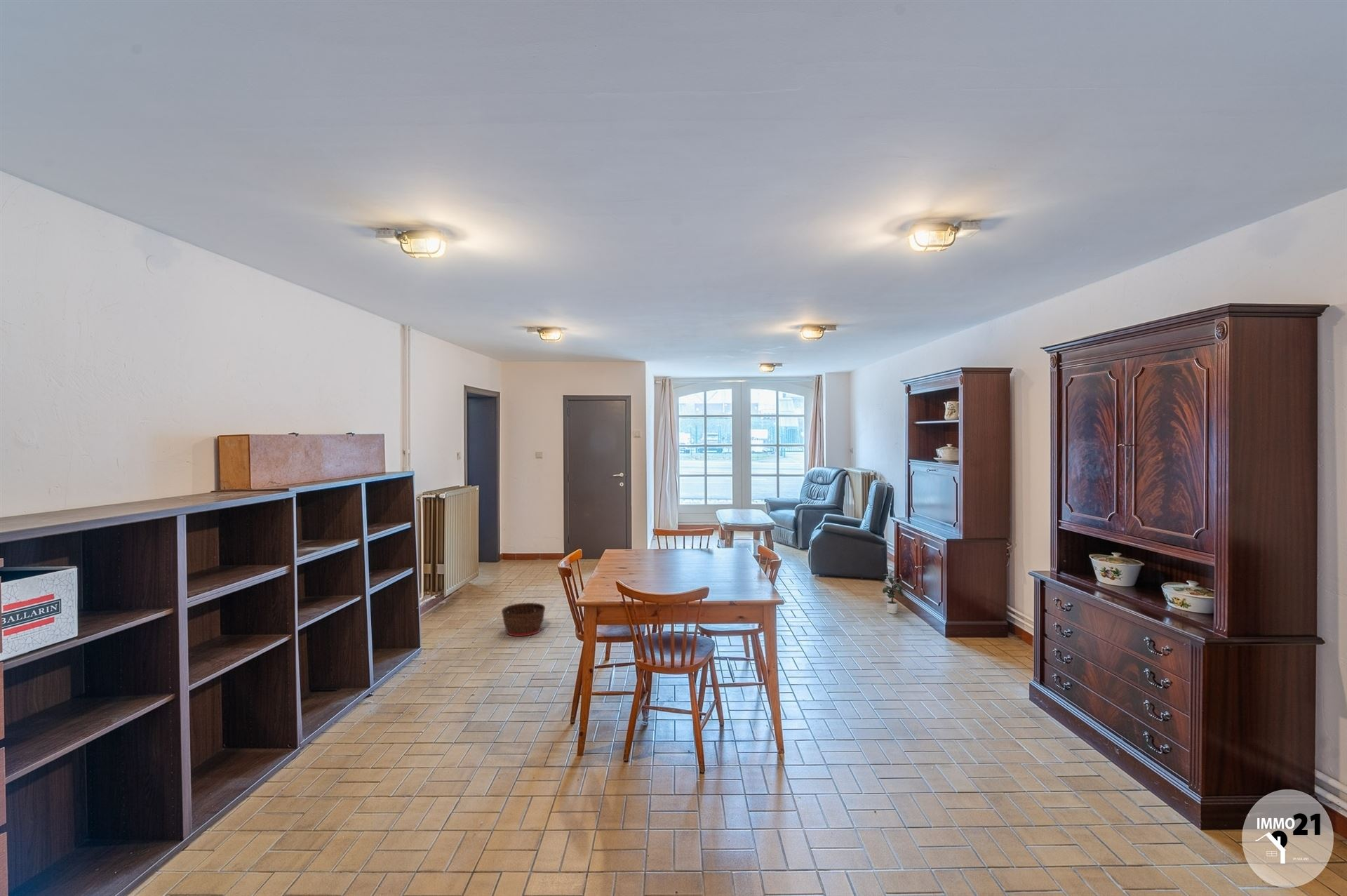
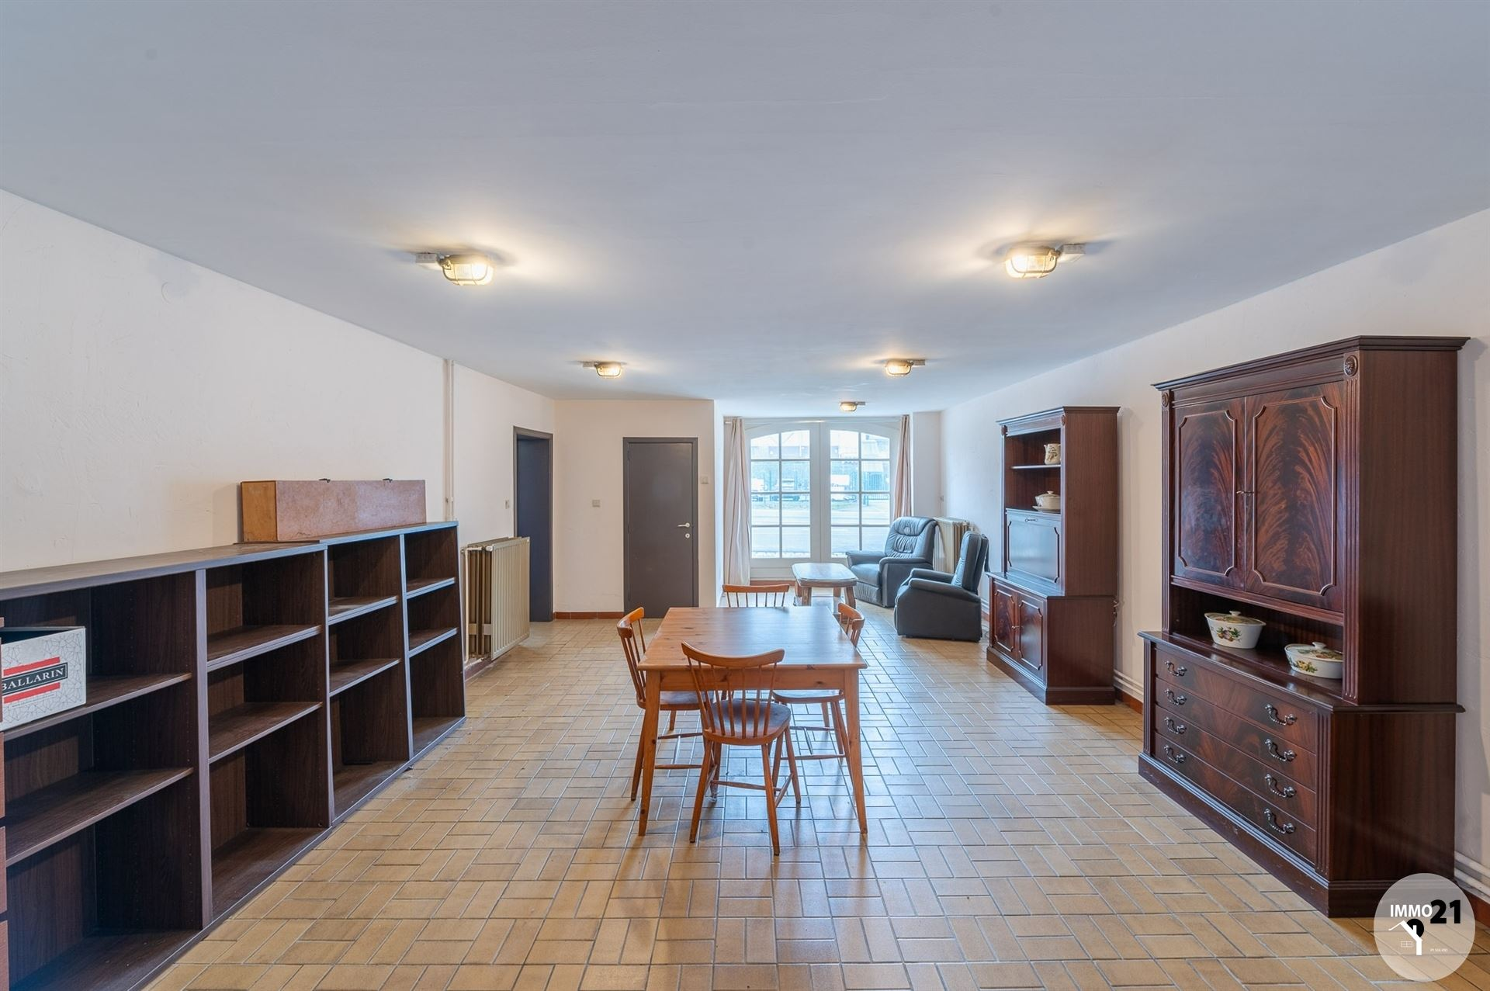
- basket [501,602,546,637]
- potted plant [879,573,904,615]
